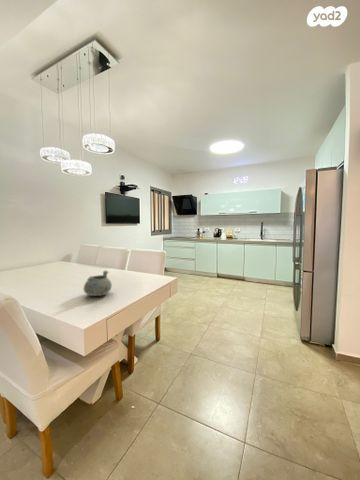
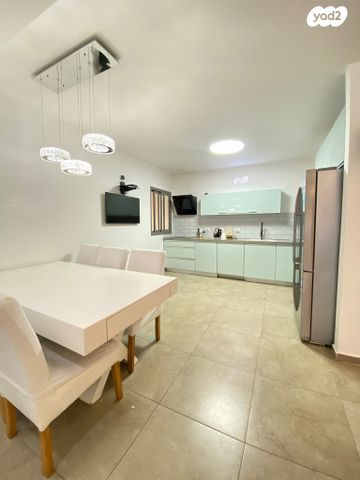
- decorative bowl [83,269,113,297]
